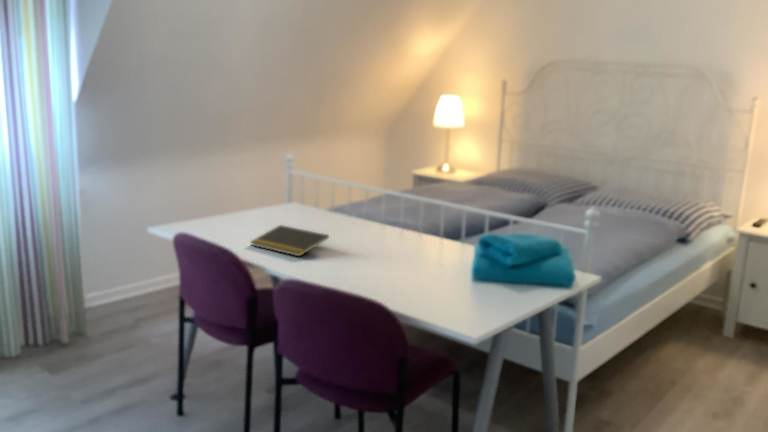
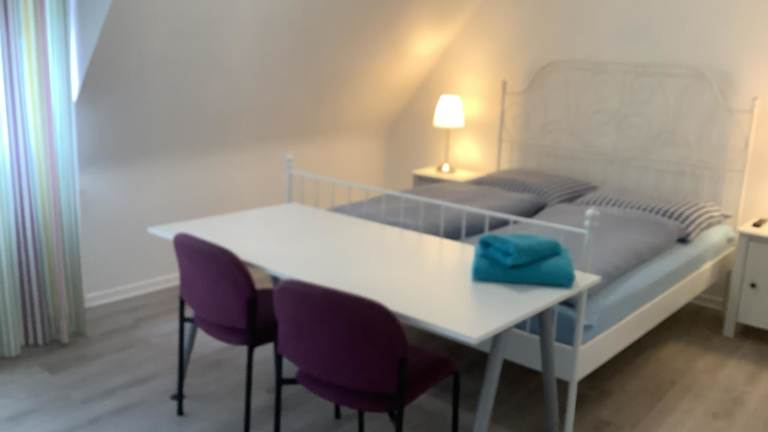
- notepad [249,224,330,258]
